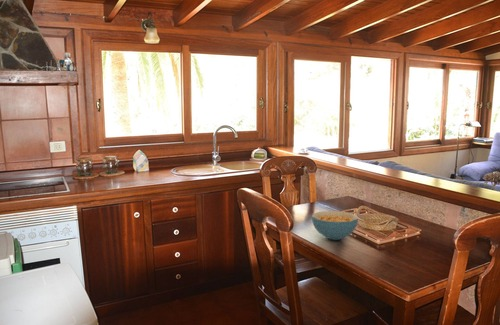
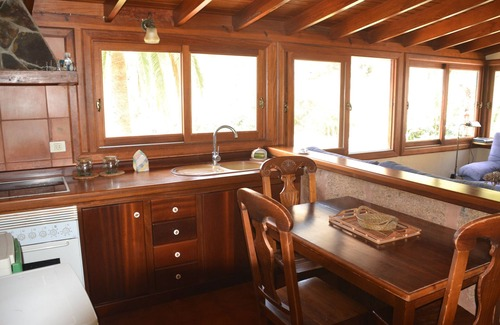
- cereal bowl [311,210,359,241]
